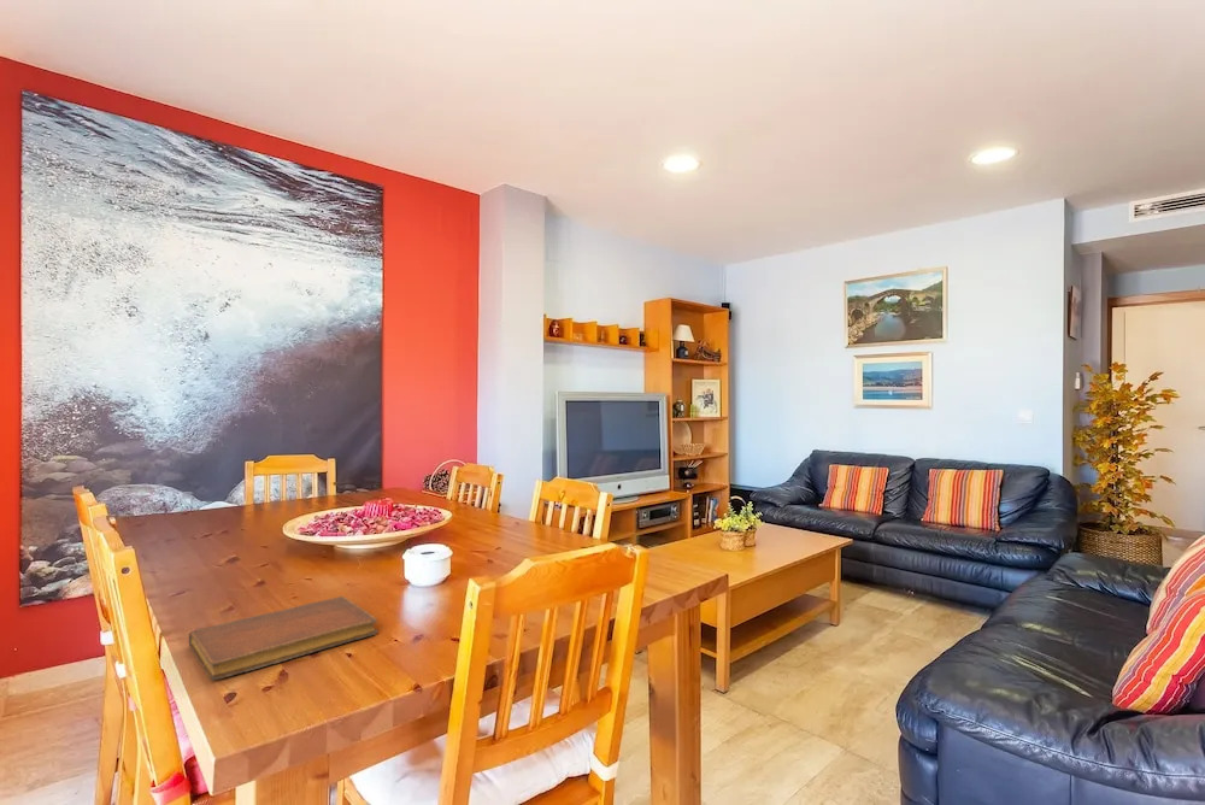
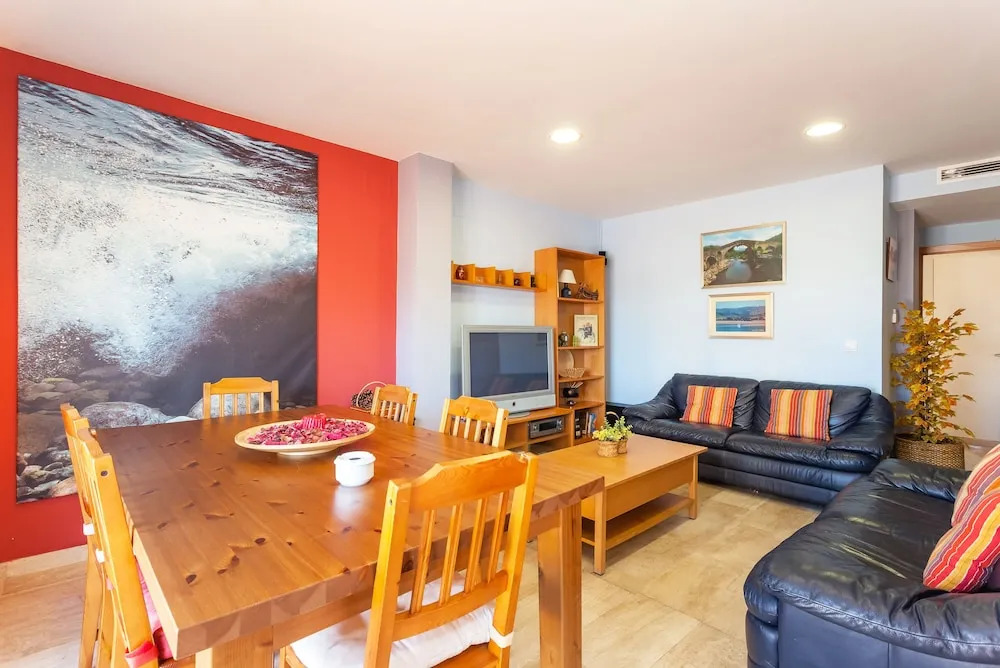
- notebook [188,595,378,681]
